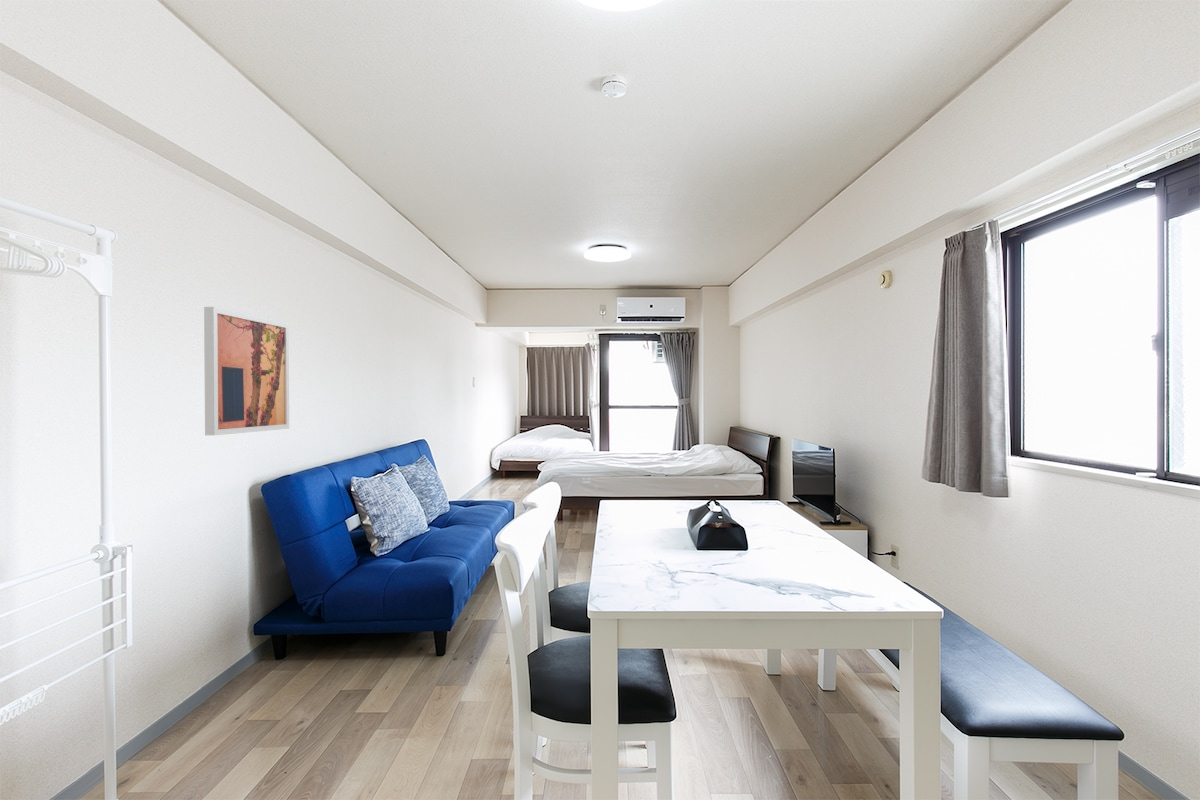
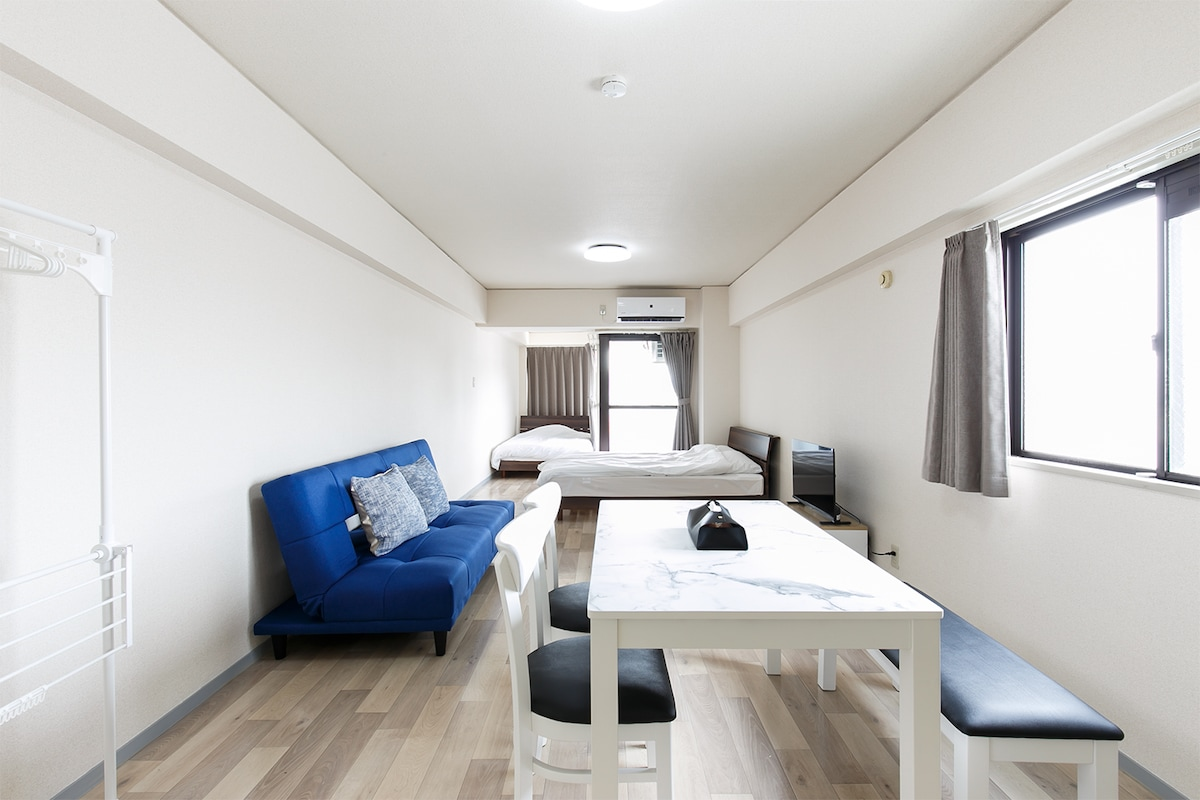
- wall art [203,306,290,436]
